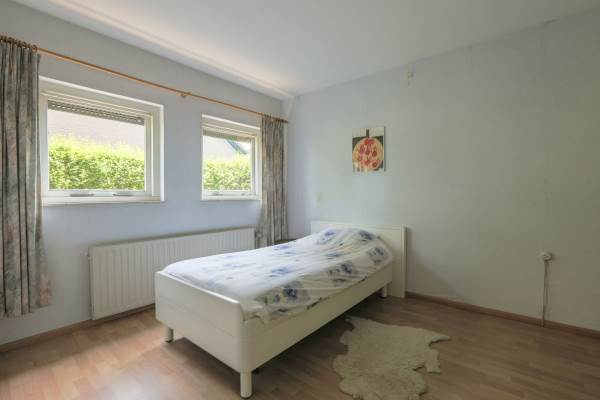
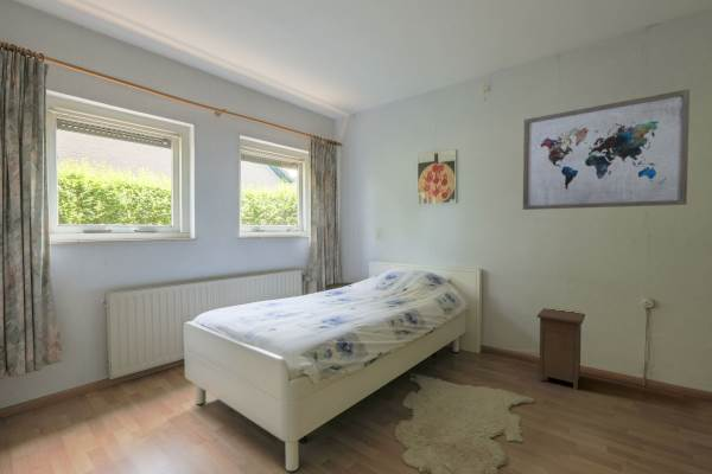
+ wall art [522,88,691,211]
+ nightstand [535,307,586,391]
